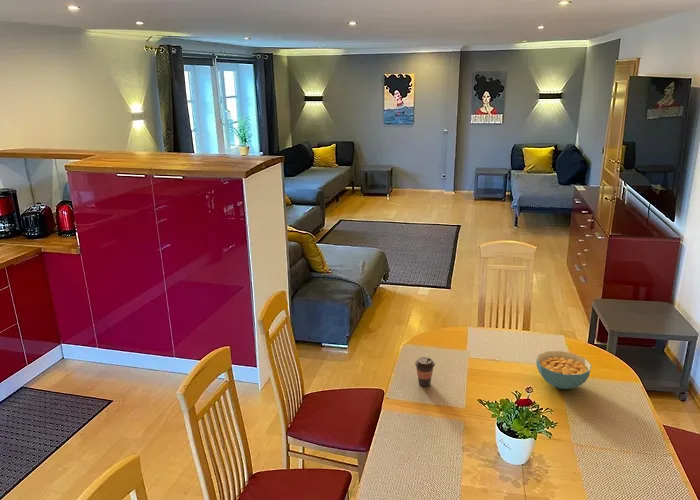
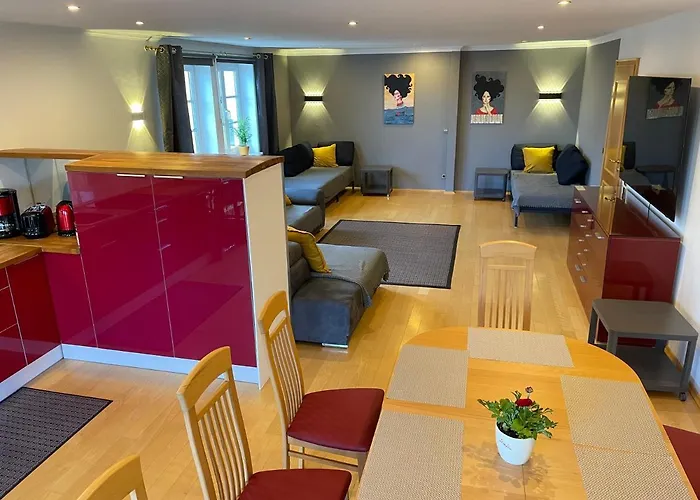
- coffee cup [414,356,436,387]
- cereal bowl [535,350,593,390]
